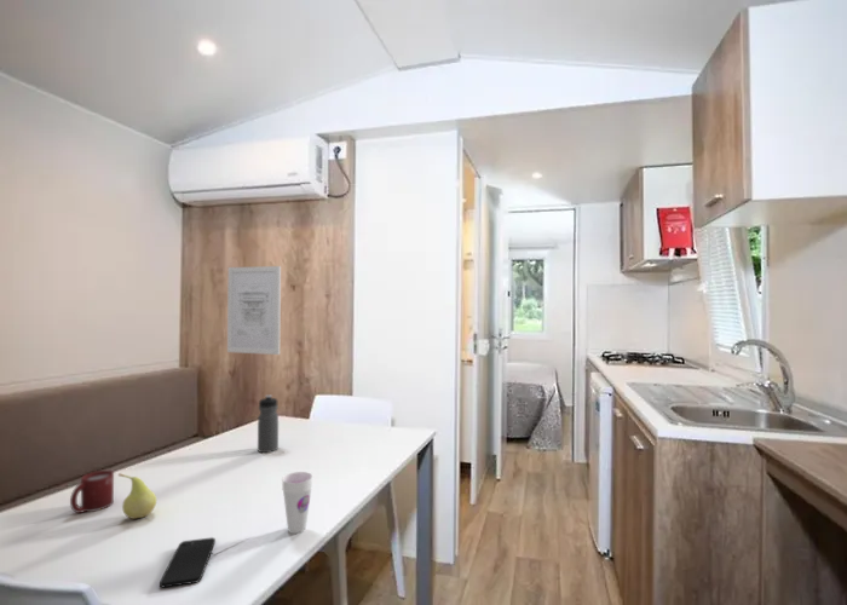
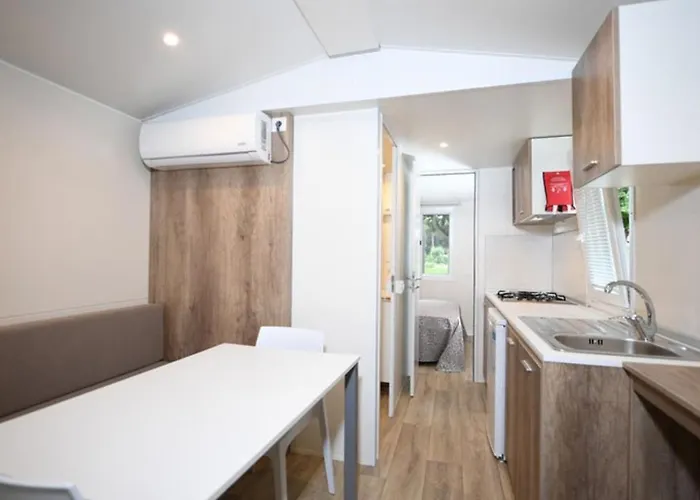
- wall art [226,265,282,356]
- water bottle [257,394,280,454]
- smartphone [159,536,217,588]
- fruit [117,472,157,520]
- cup [281,471,313,535]
- cup [69,469,115,514]
